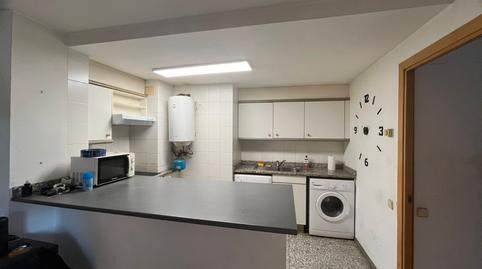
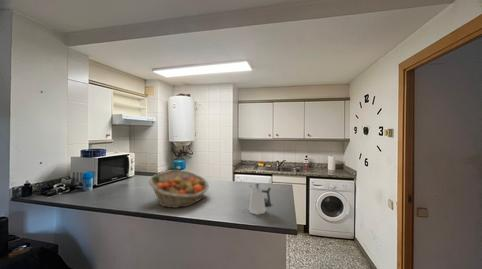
+ coffee maker [248,183,272,216]
+ fruit basket [147,169,210,209]
